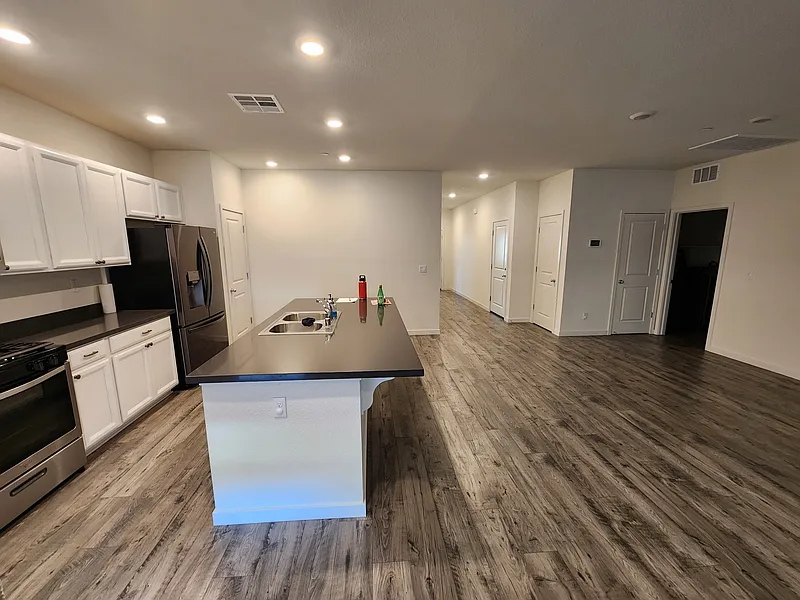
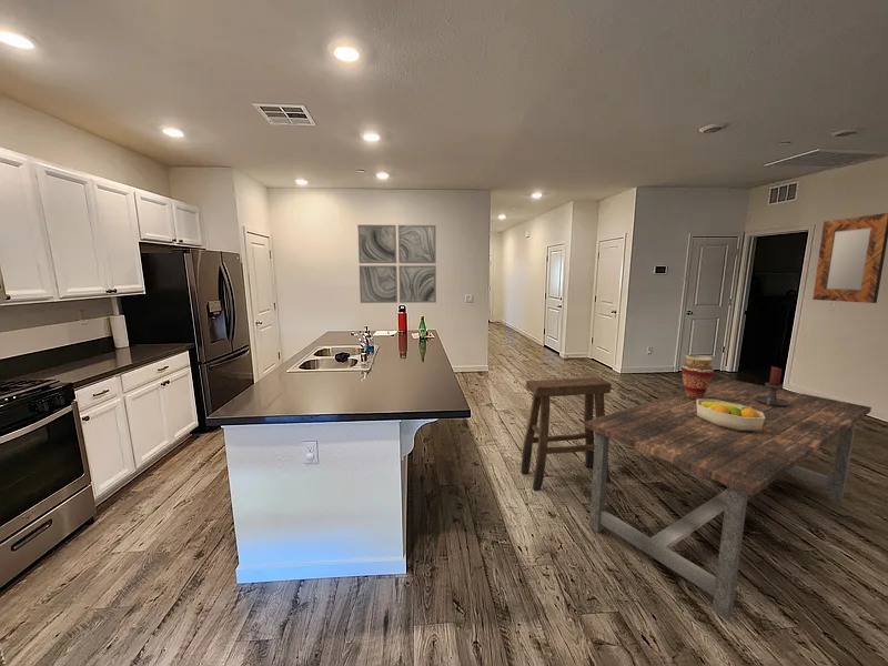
+ wall art [356,224,437,304]
+ home mirror [811,212,888,304]
+ vase [682,354,715,400]
+ fruit bowl [697,400,765,431]
+ candle holder [755,365,790,406]
+ stool [519,376,613,491]
+ dining table [583,377,872,620]
